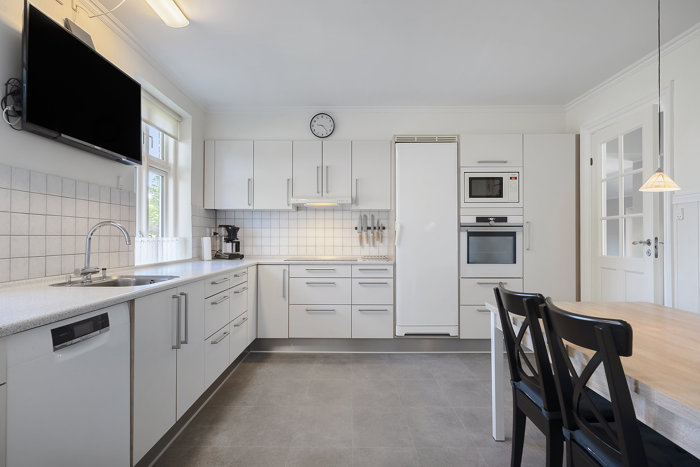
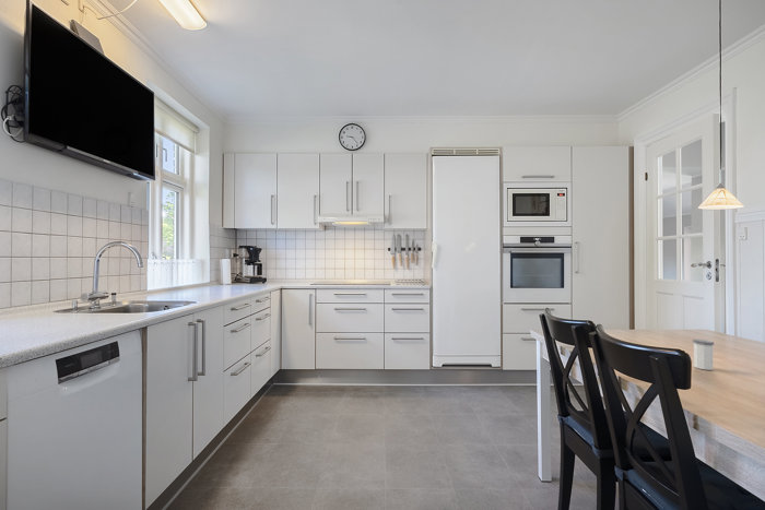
+ salt shaker [692,339,715,371]
